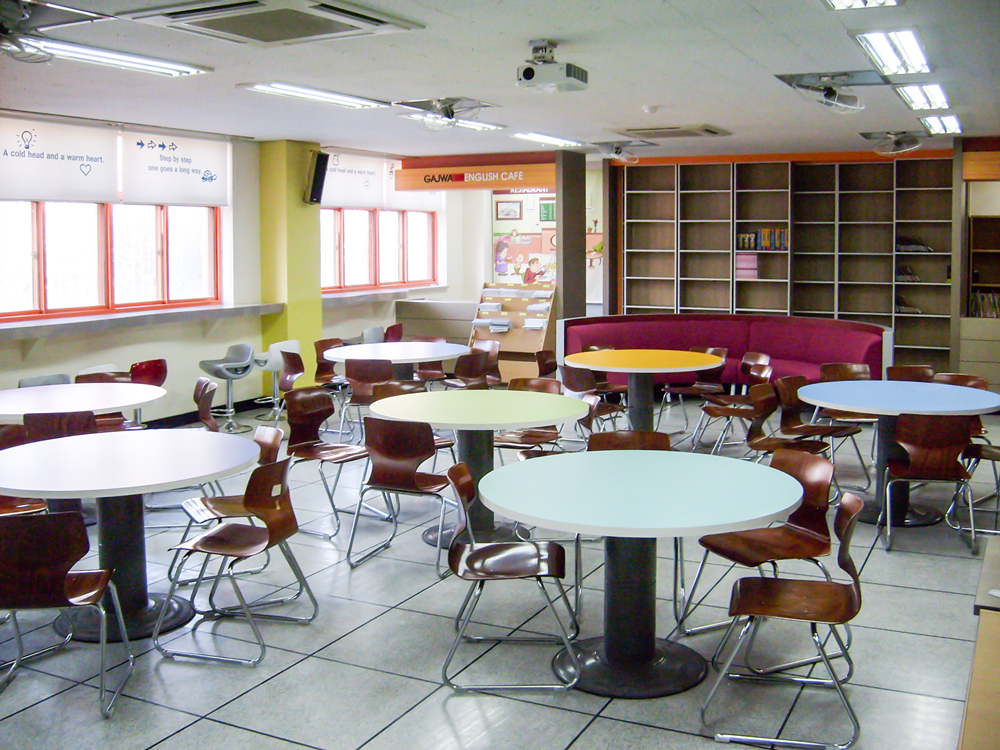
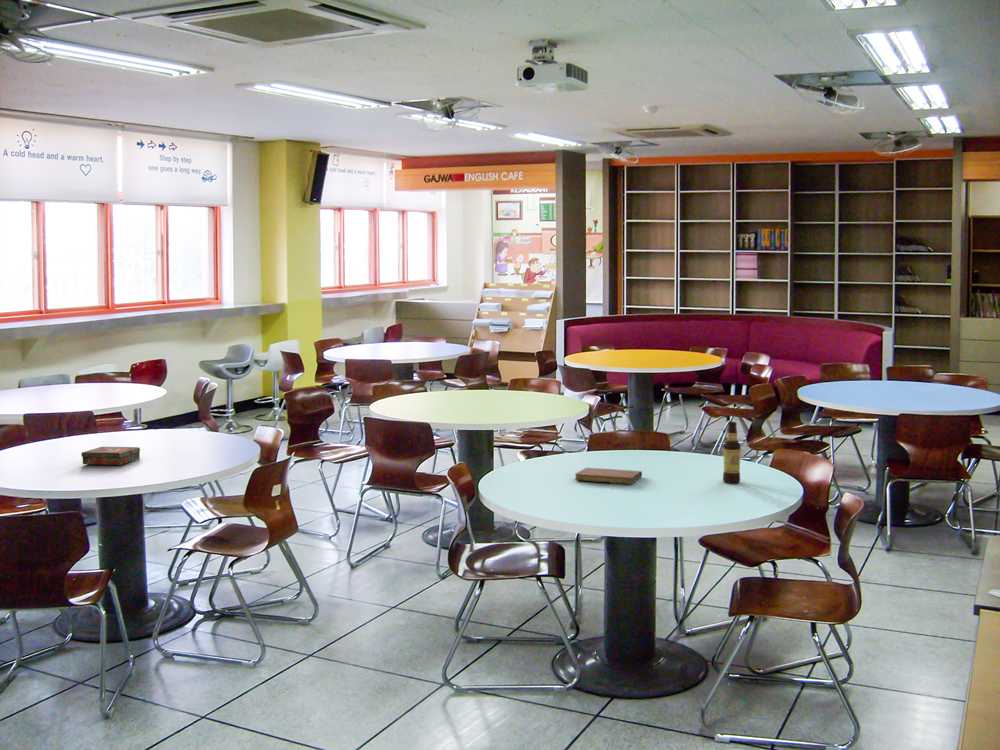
+ book [80,446,141,466]
+ notebook [574,467,643,485]
+ bottle [722,421,742,484]
